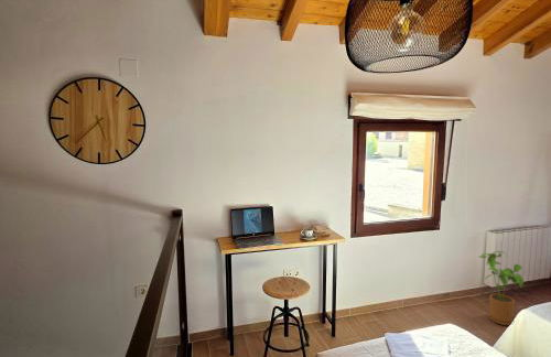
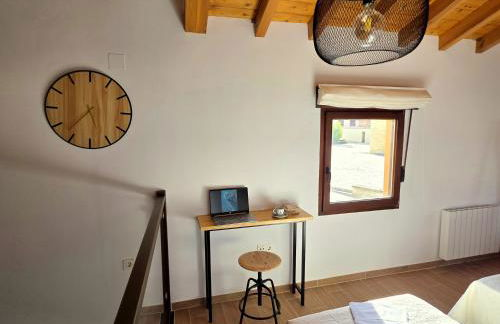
- house plant [478,250,525,326]
